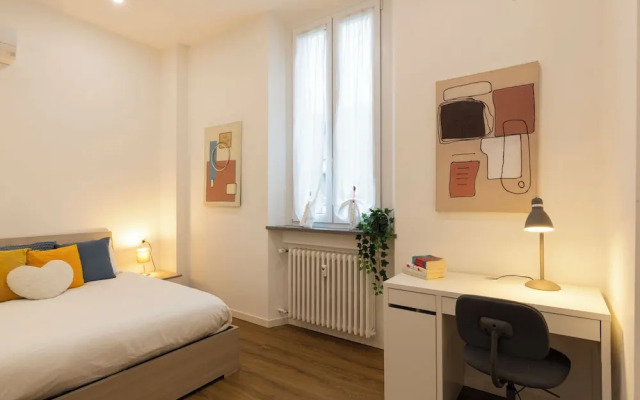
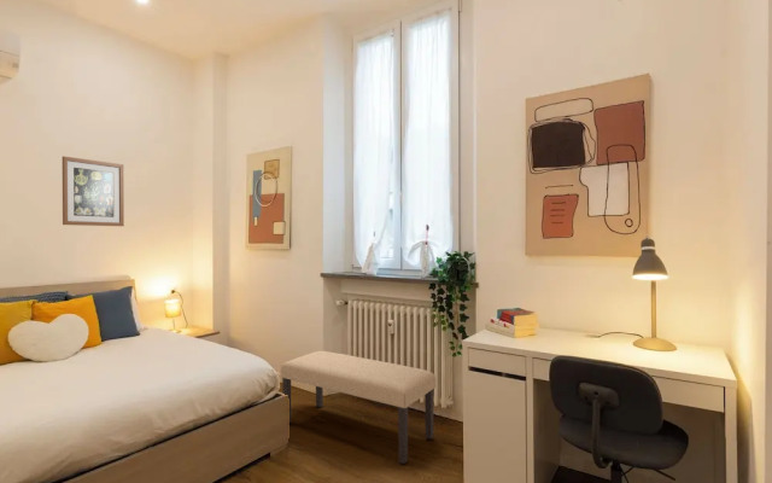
+ wall art [62,155,125,227]
+ bench [279,350,437,465]
